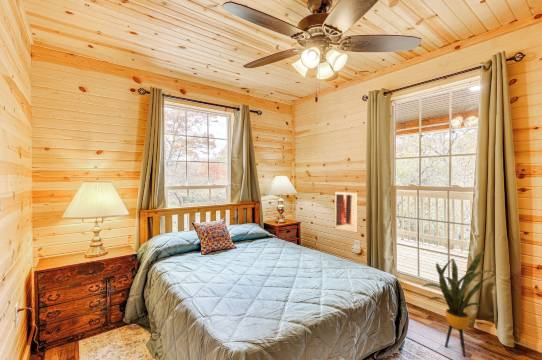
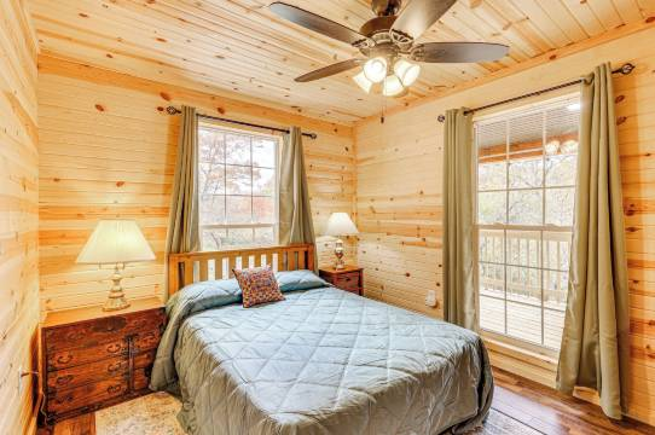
- wall art [334,190,358,234]
- house plant [420,250,492,357]
